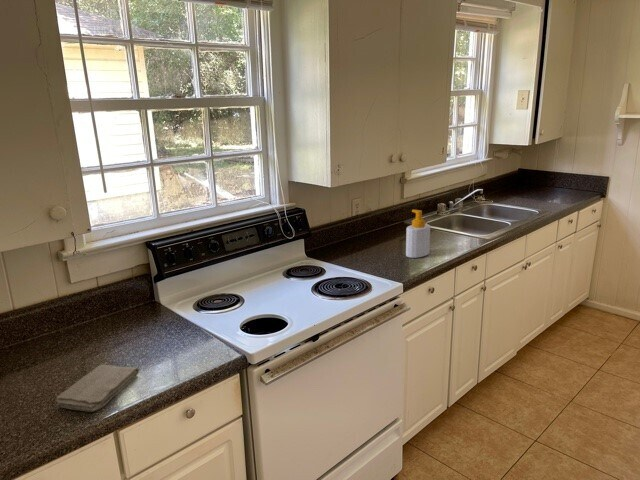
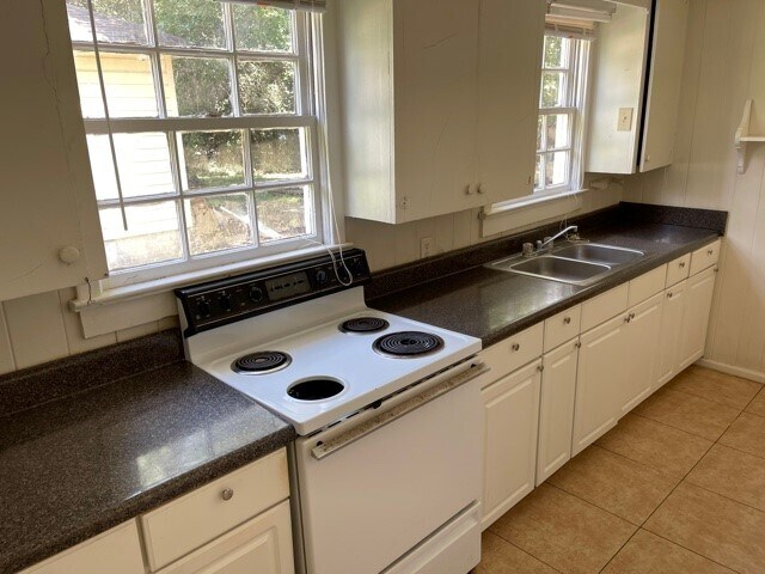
- washcloth [54,364,140,413]
- soap bottle [405,209,431,259]
